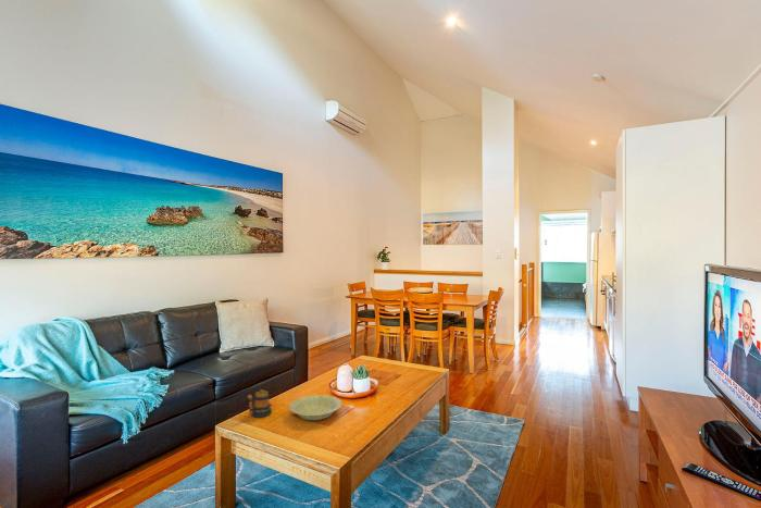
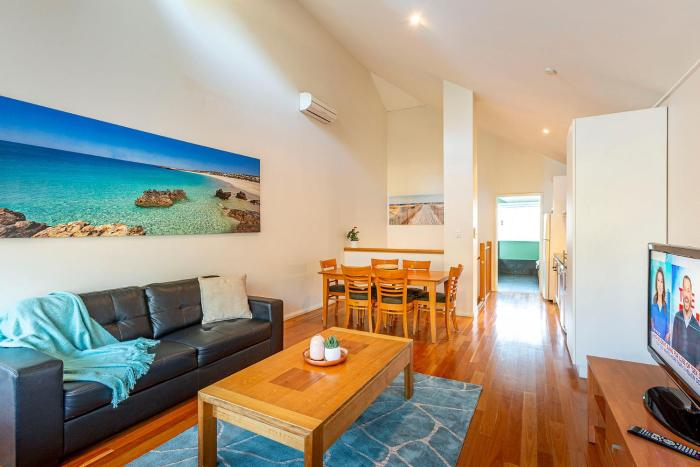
- mug [247,388,273,419]
- bowl [288,394,342,421]
